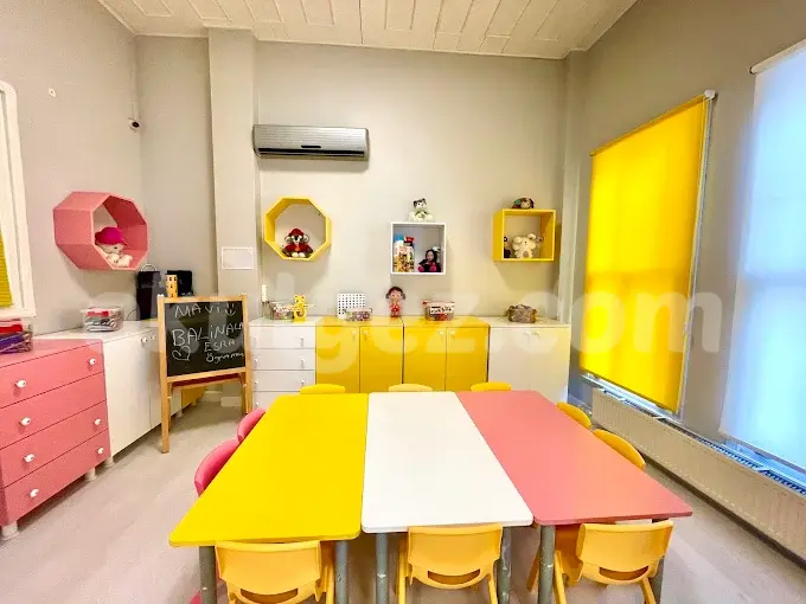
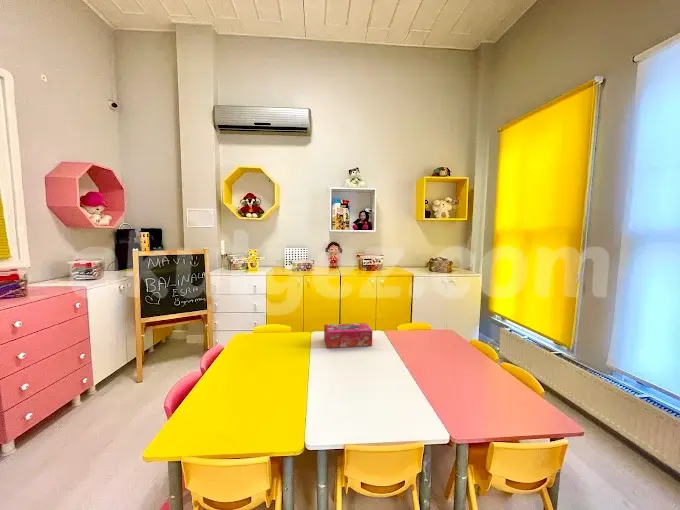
+ tissue box [323,322,374,349]
